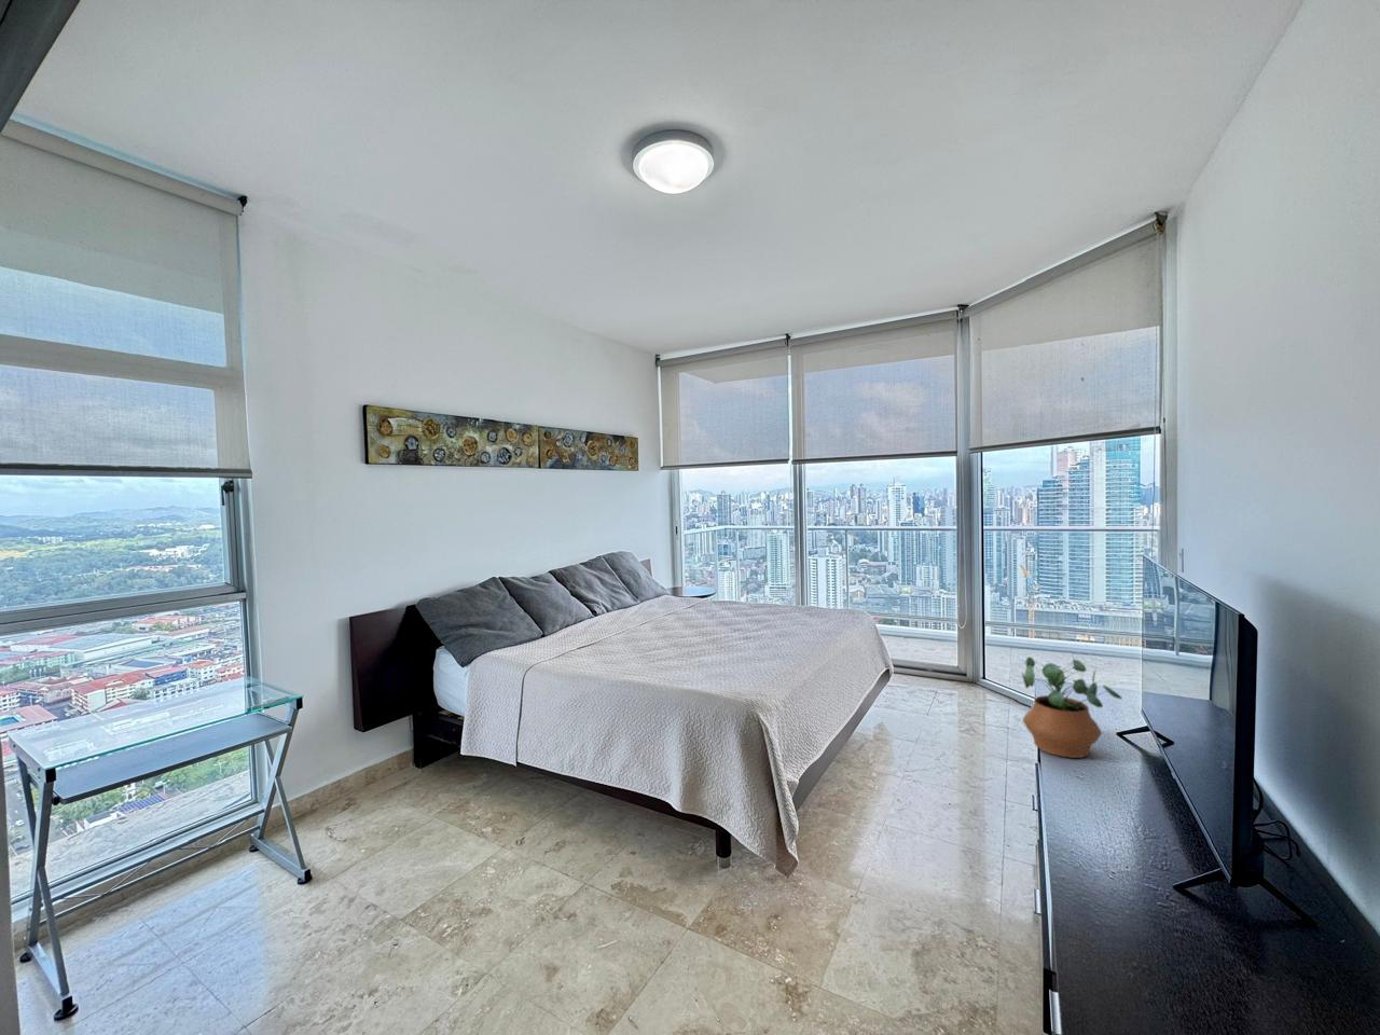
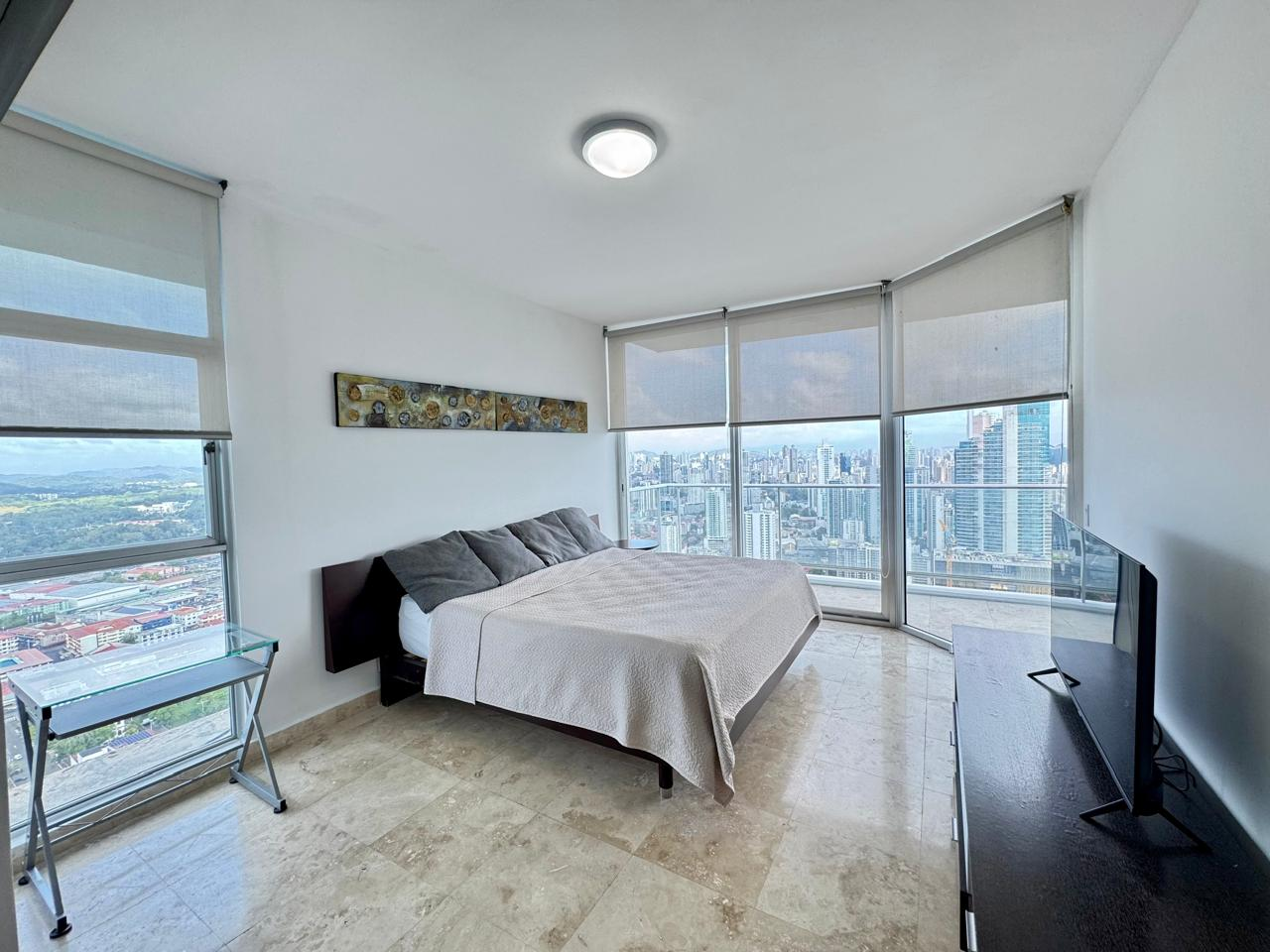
- potted plant [1021,656,1124,759]
